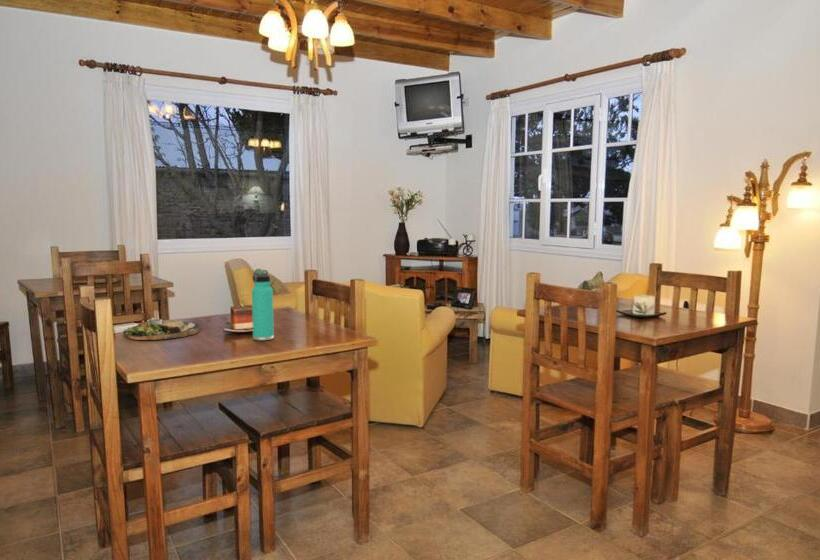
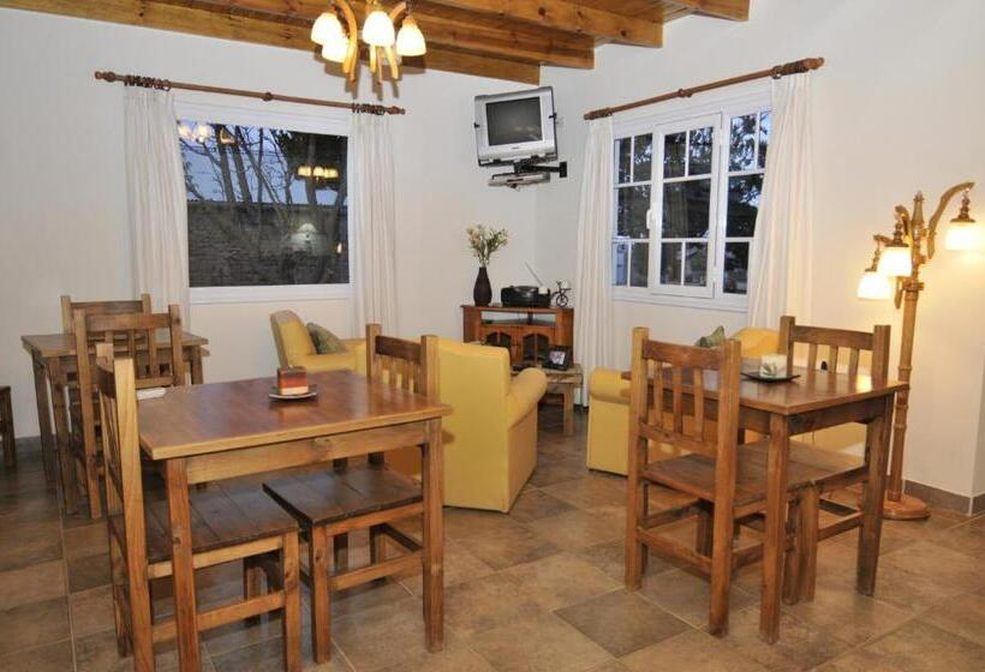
- dinner plate [122,317,201,341]
- thermos bottle [251,269,275,341]
